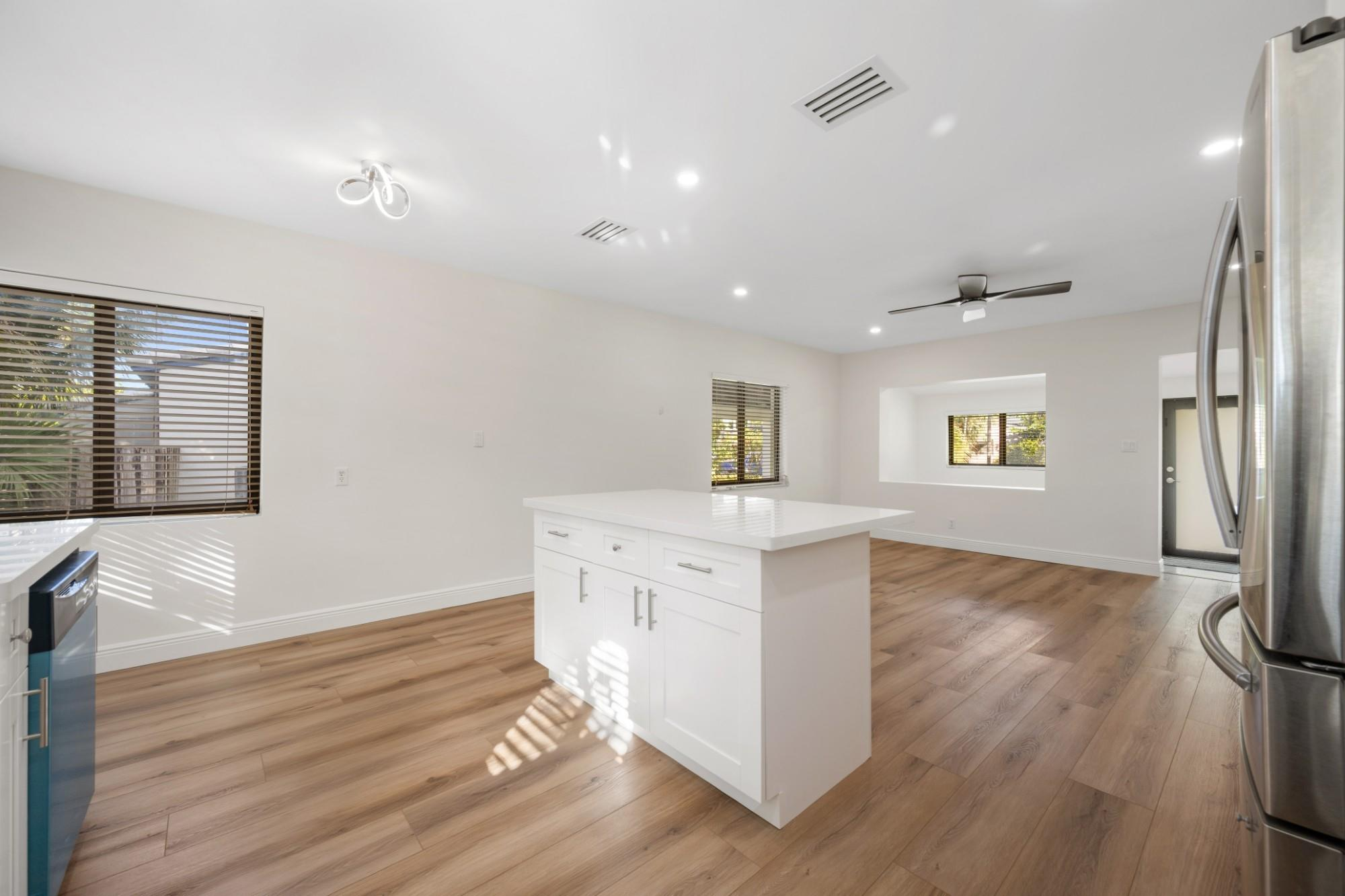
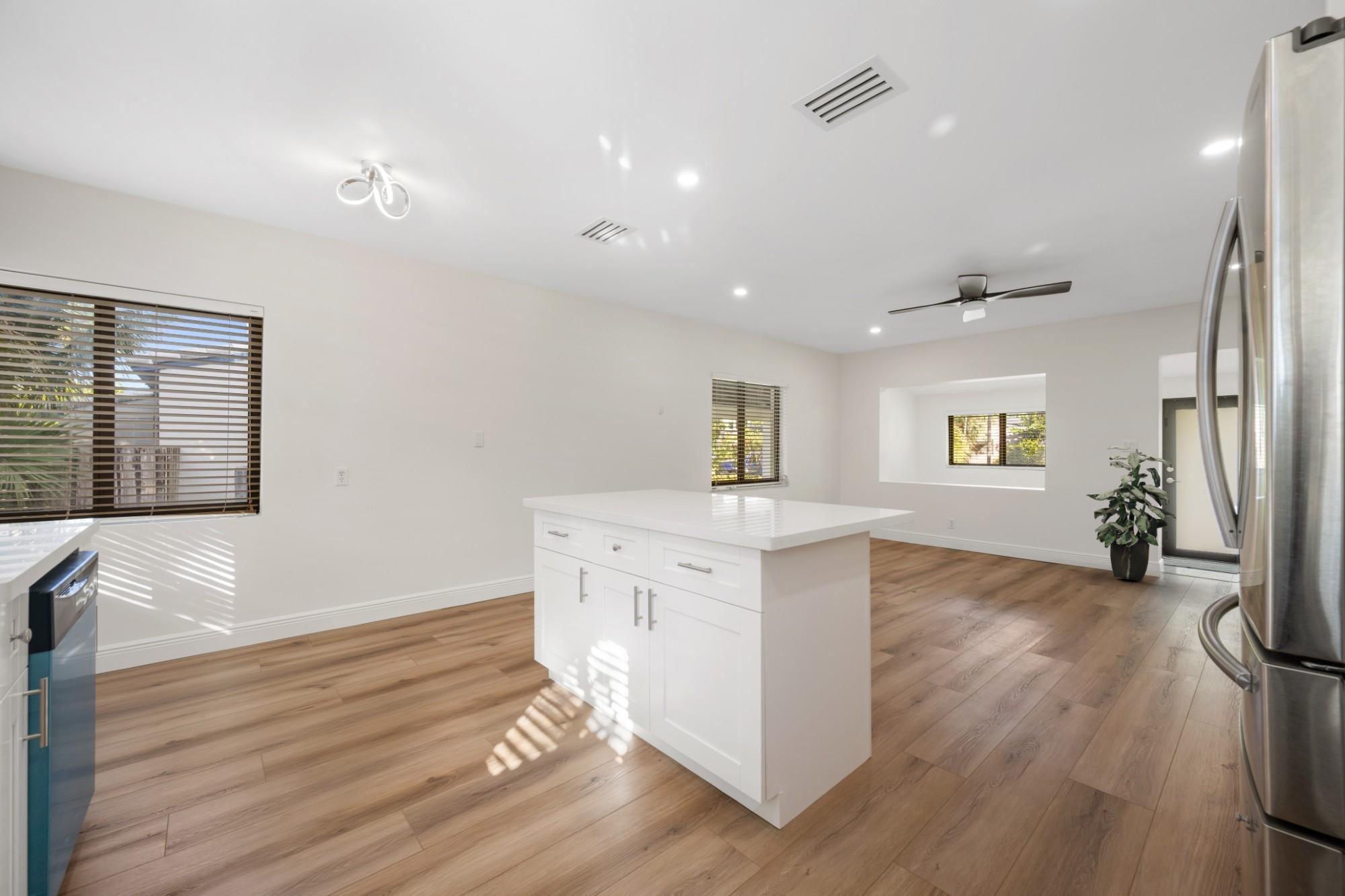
+ indoor plant [1086,445,1177,581]
